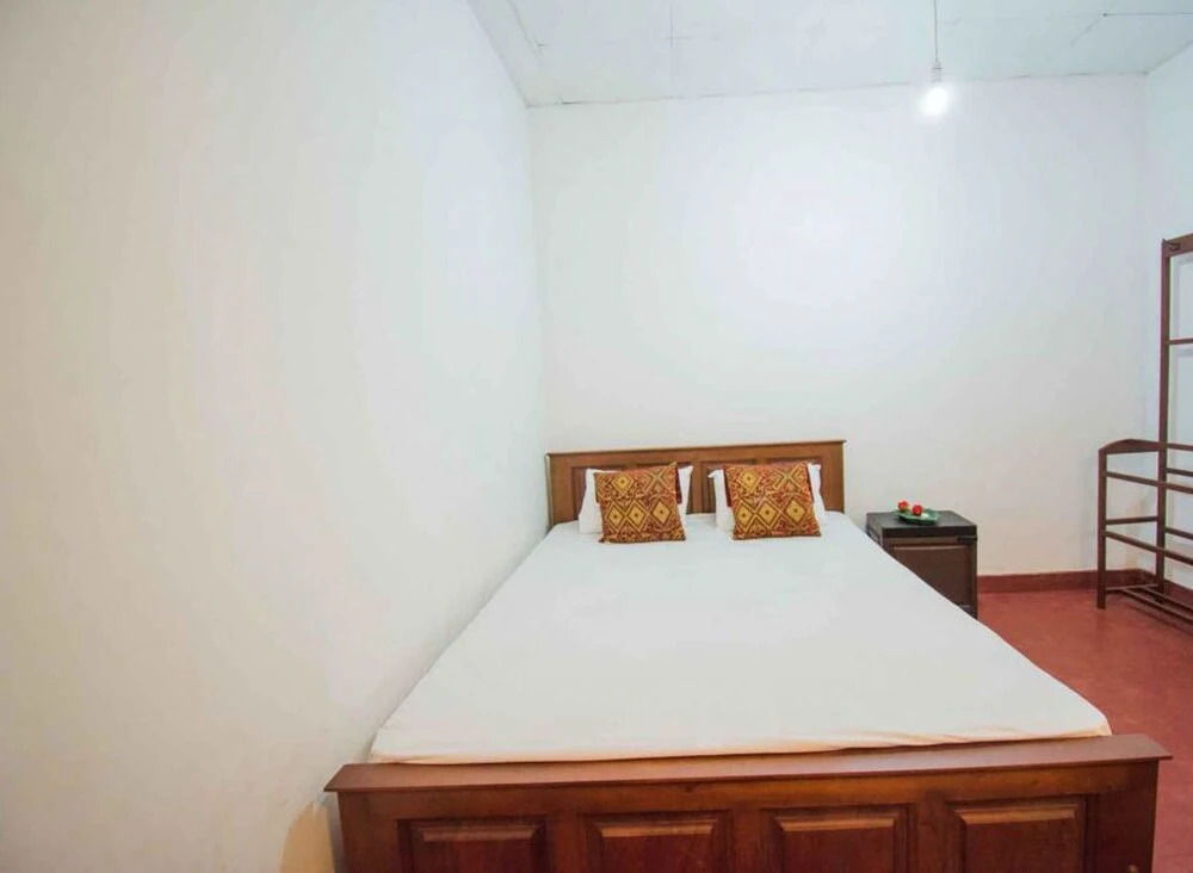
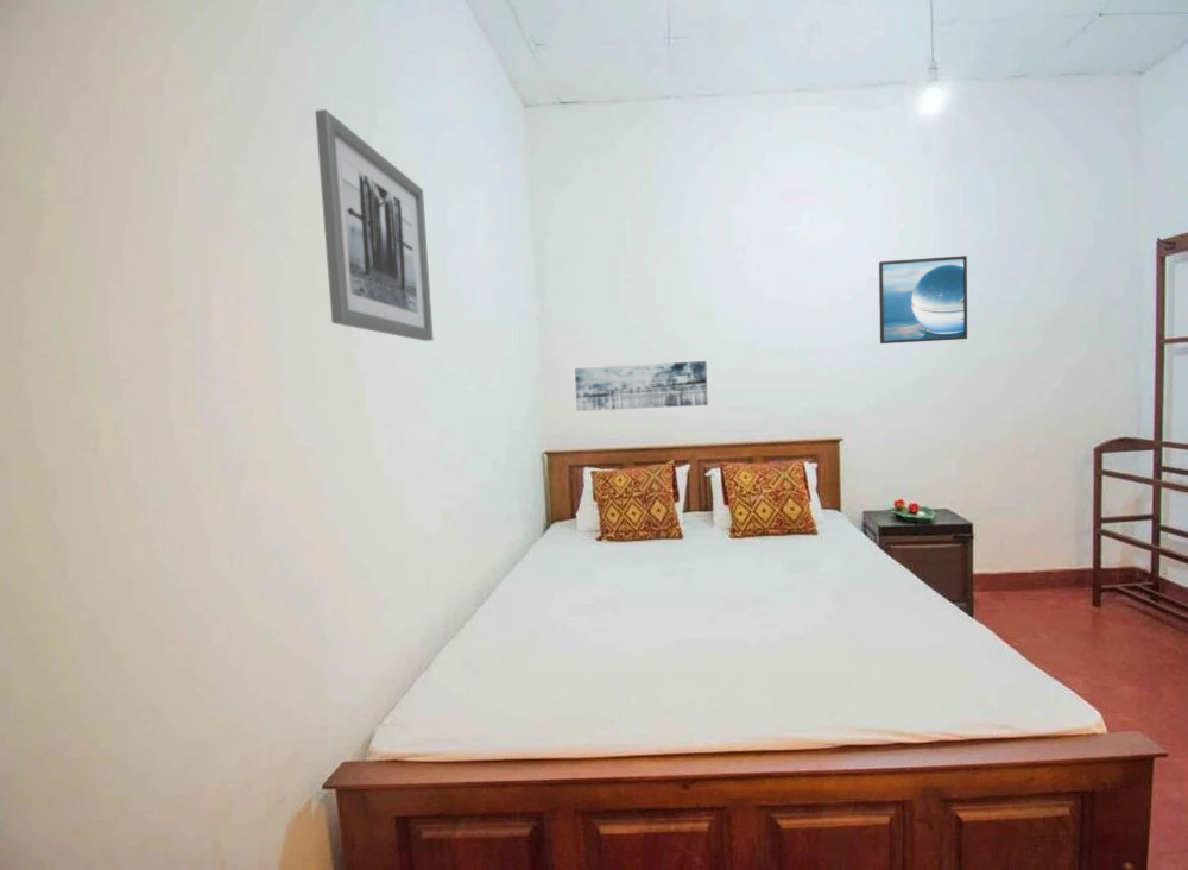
+ wall art [574,360,709,412]
+ wall art [314,108,434,342]
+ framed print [878,254,968,345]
